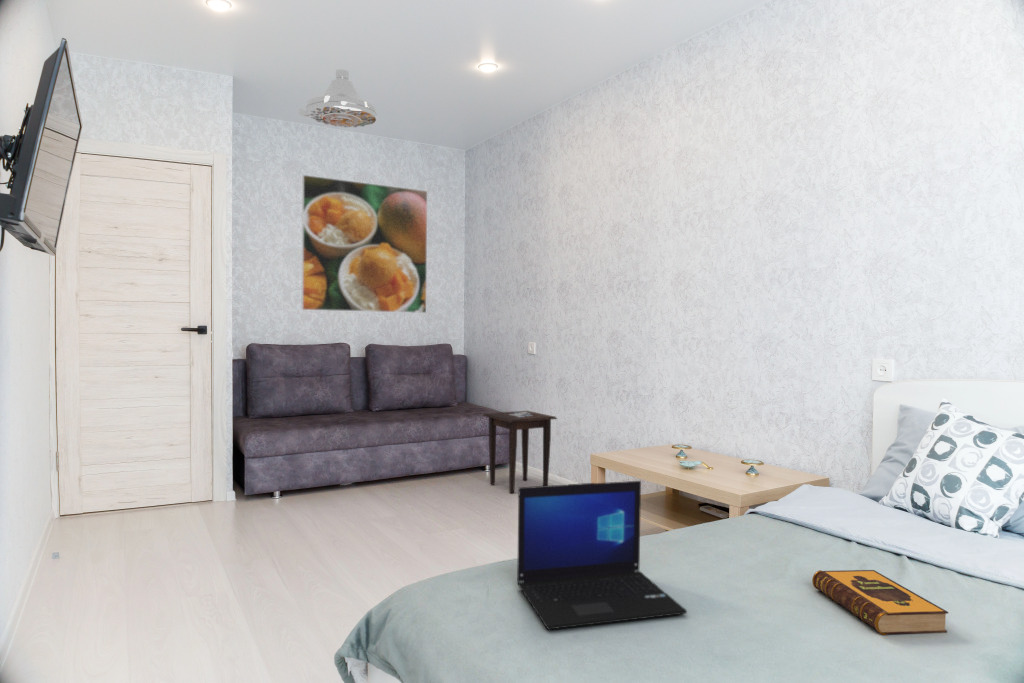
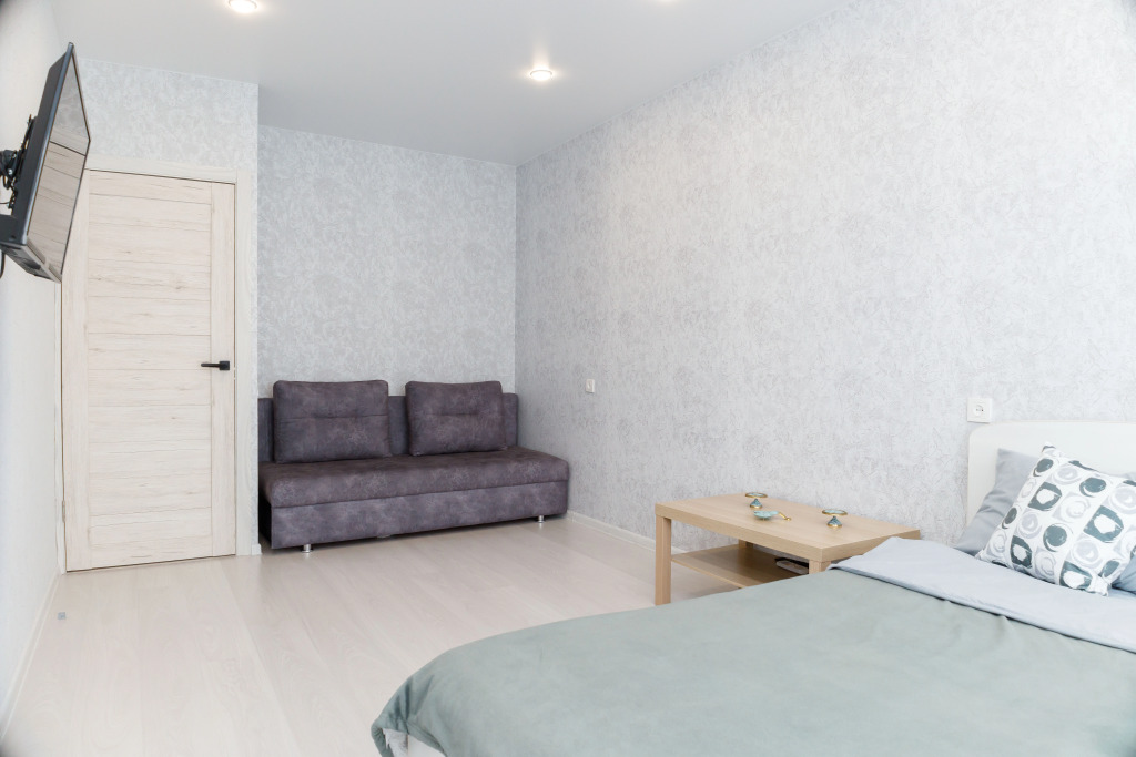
- laptop [516,480,688,631]
- pendant lamp [297,69,378,128]
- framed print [301,174,428,314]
- side table [482,410,558,494]
- hardback book [811,569,949,636]
